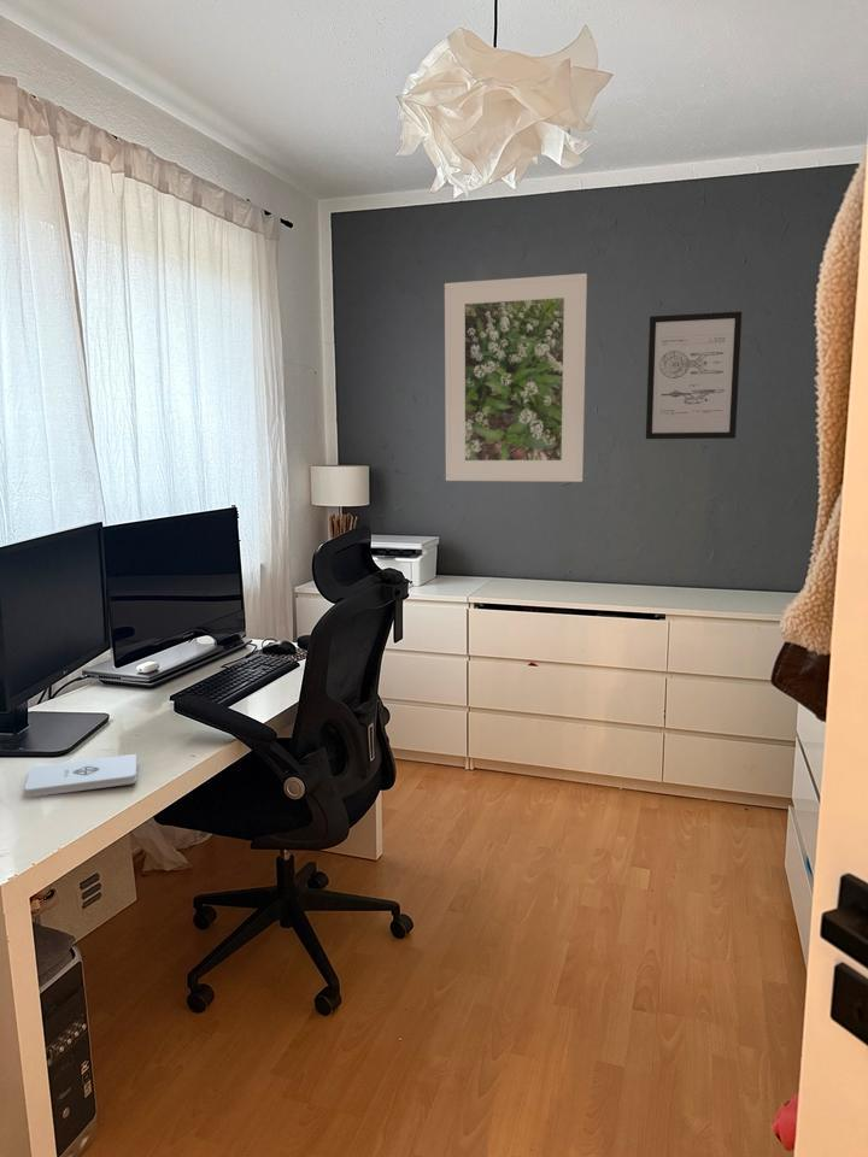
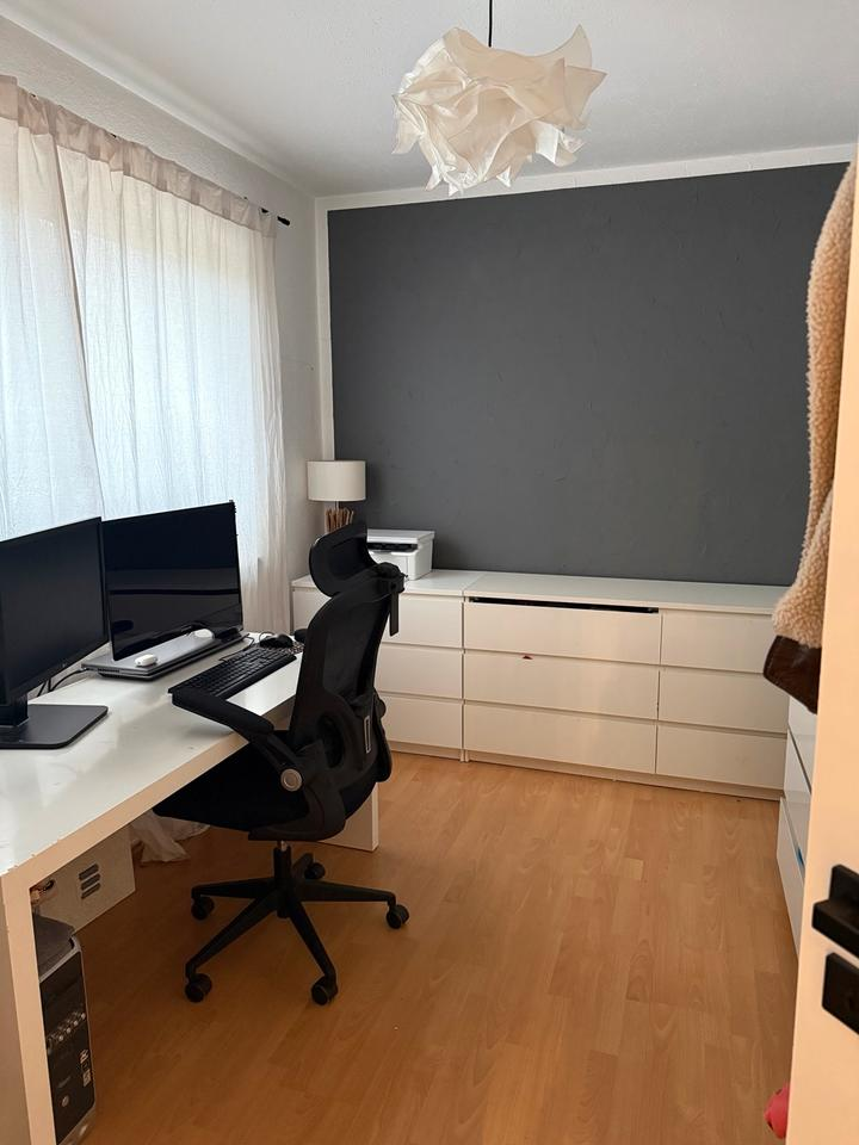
- notepad [23,753,139,798]
- wall art [645,311,743,440]
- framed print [444,272,588,483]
